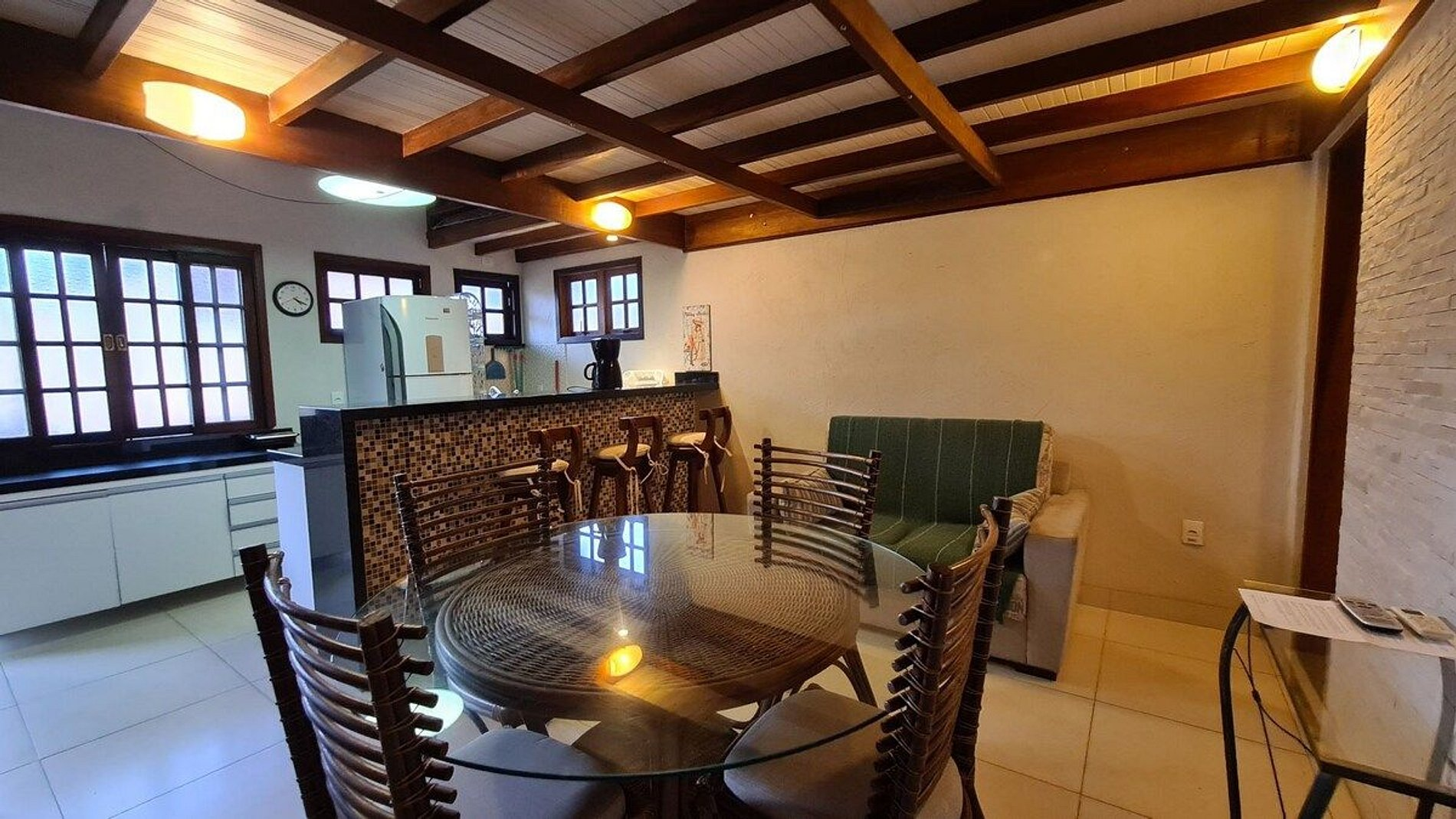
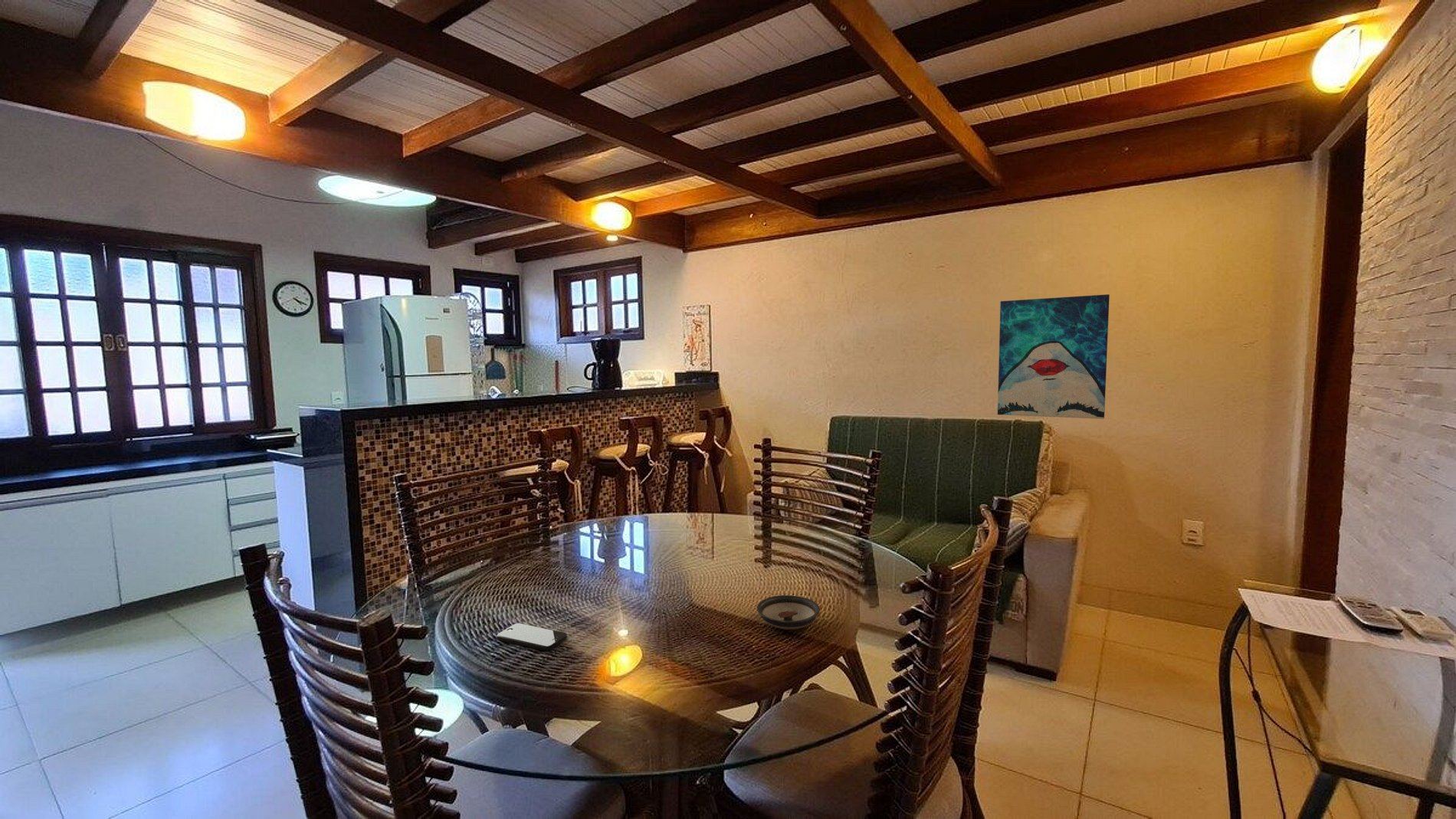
+ saucer [756,595,821,631]
+ wall art [997,293,1110,420]
+ smartphone [496,623,568,651]
